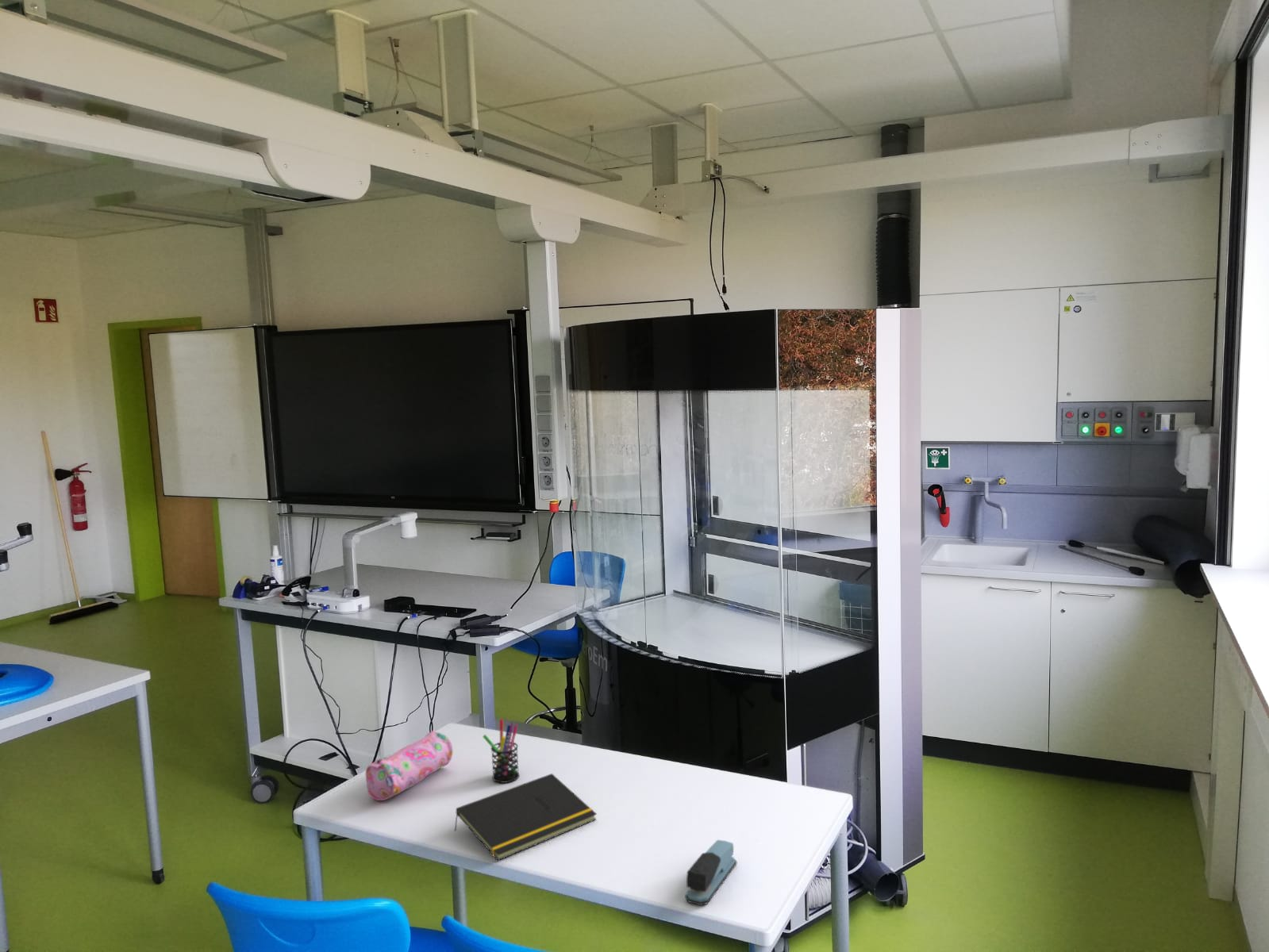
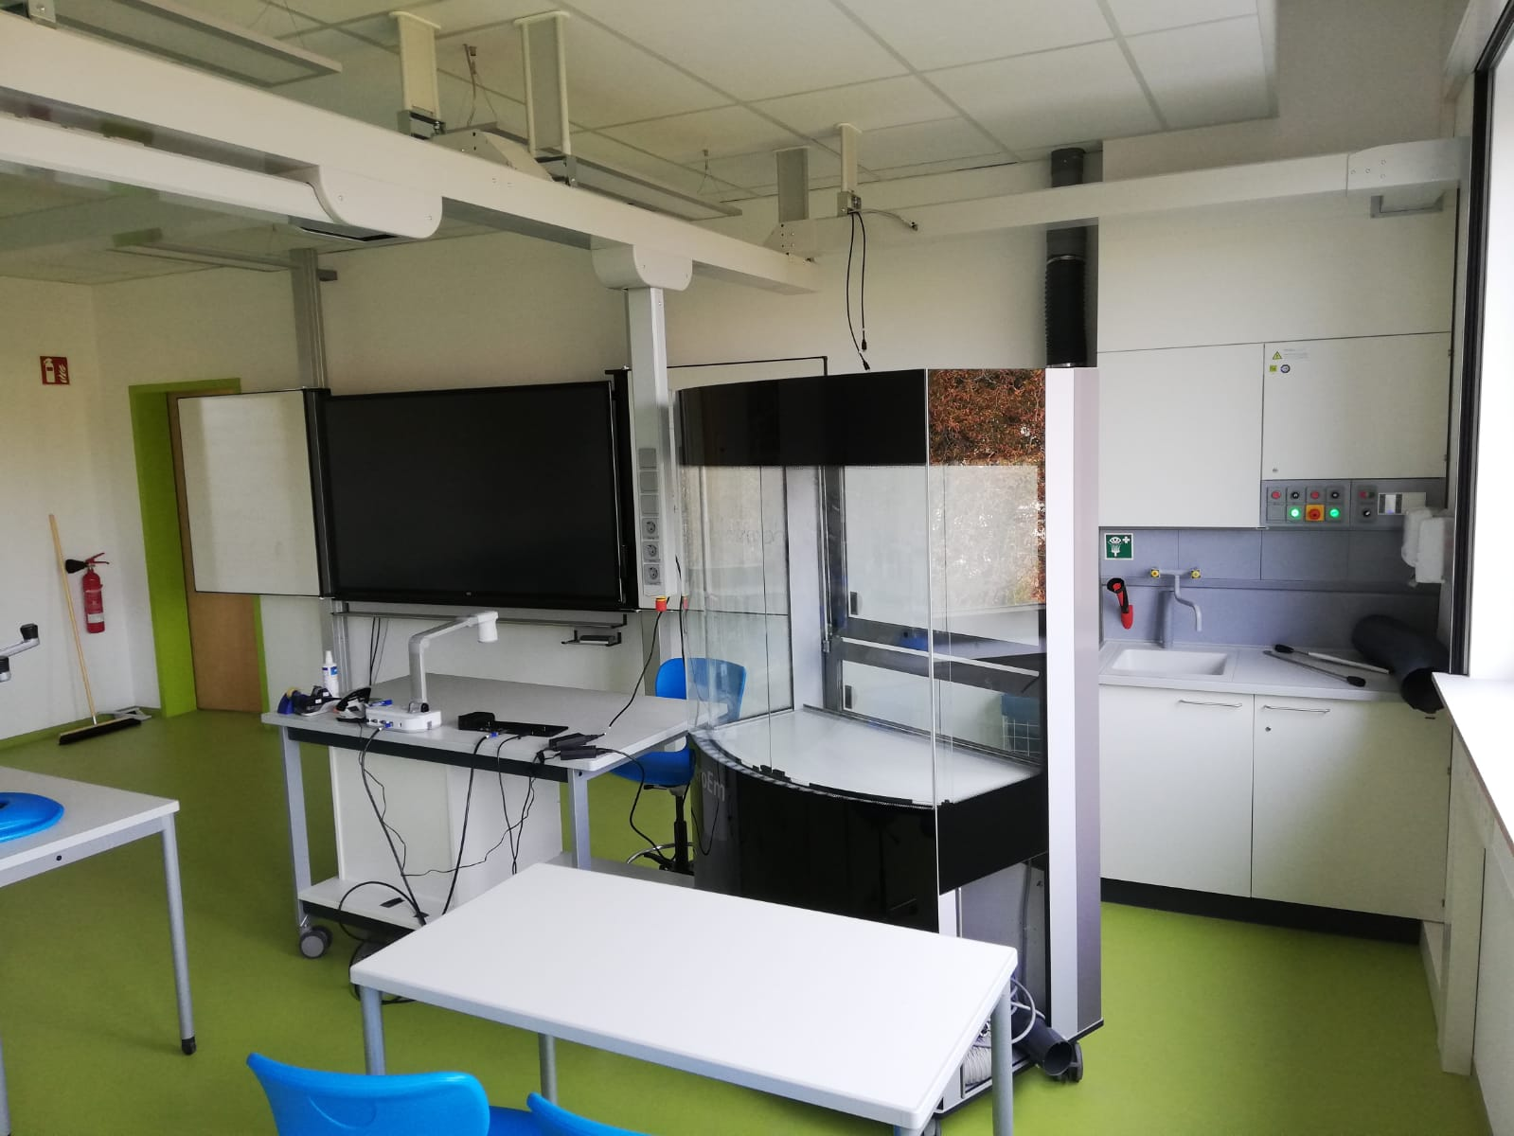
- notepad [454,773,598,862]
- pen holder [483,719,520,784]
- stapler [684,839,737,906]
- pencil case [365,730,453,801]
